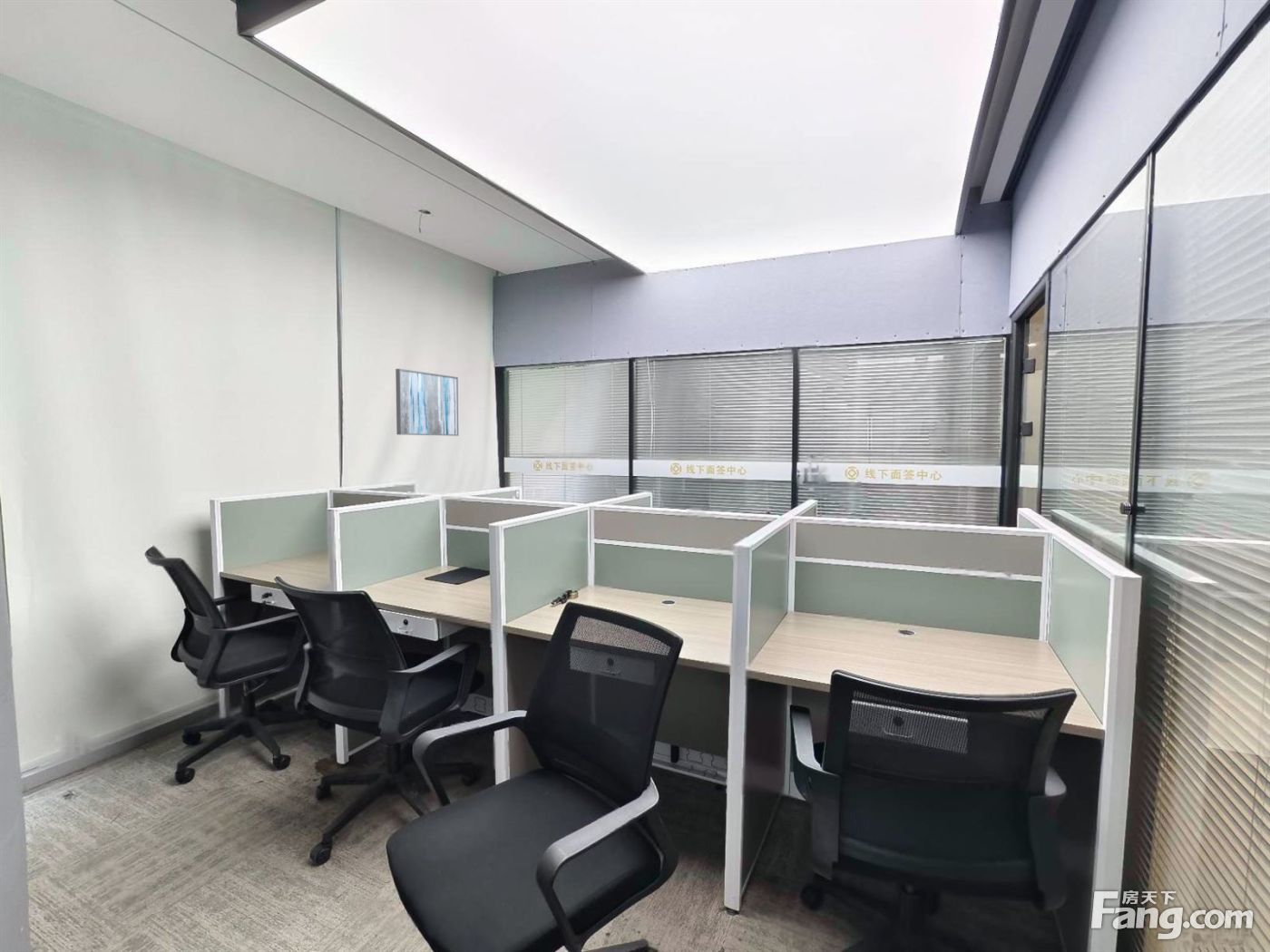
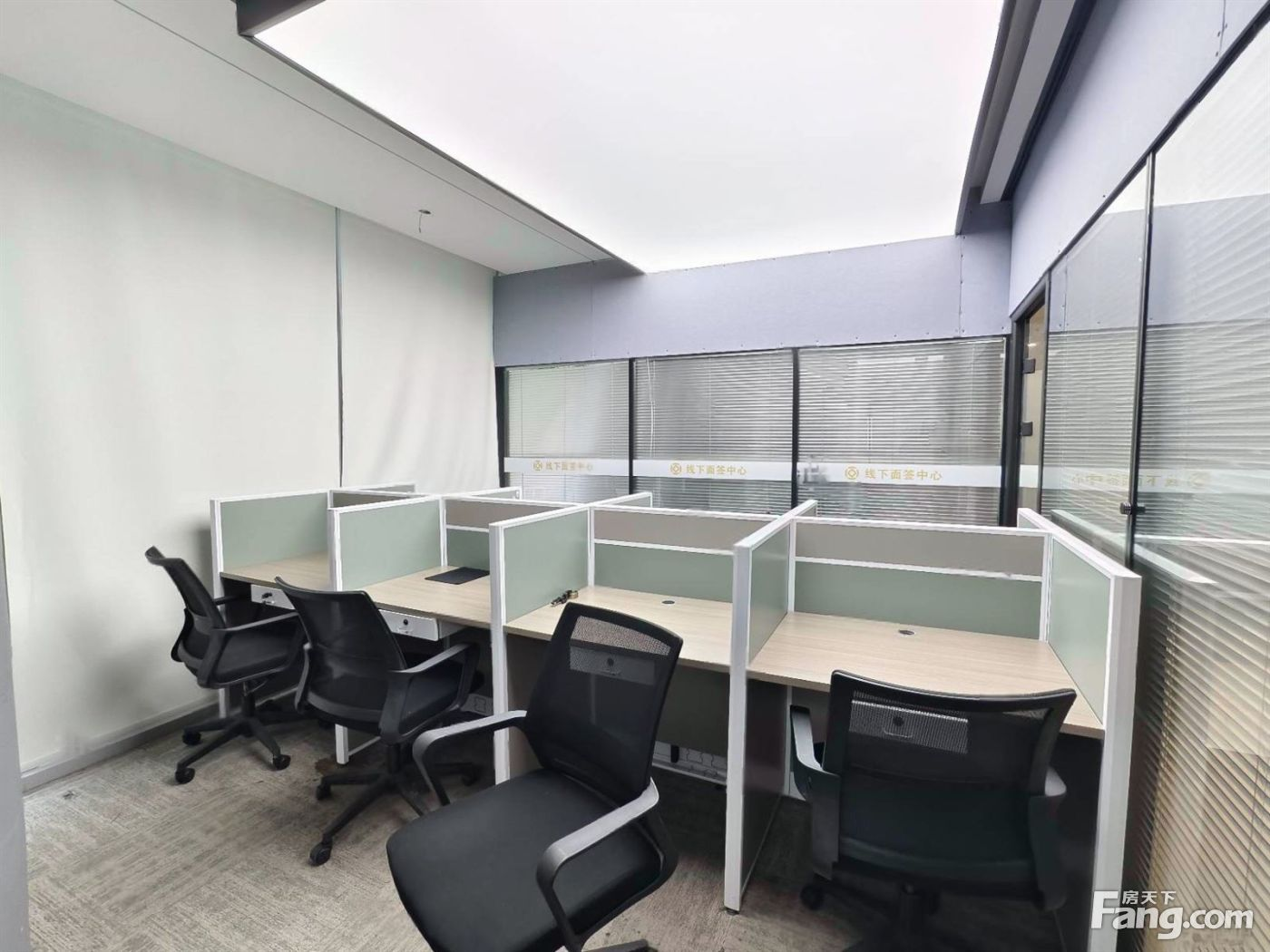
- wall art [395,368,459,437]
